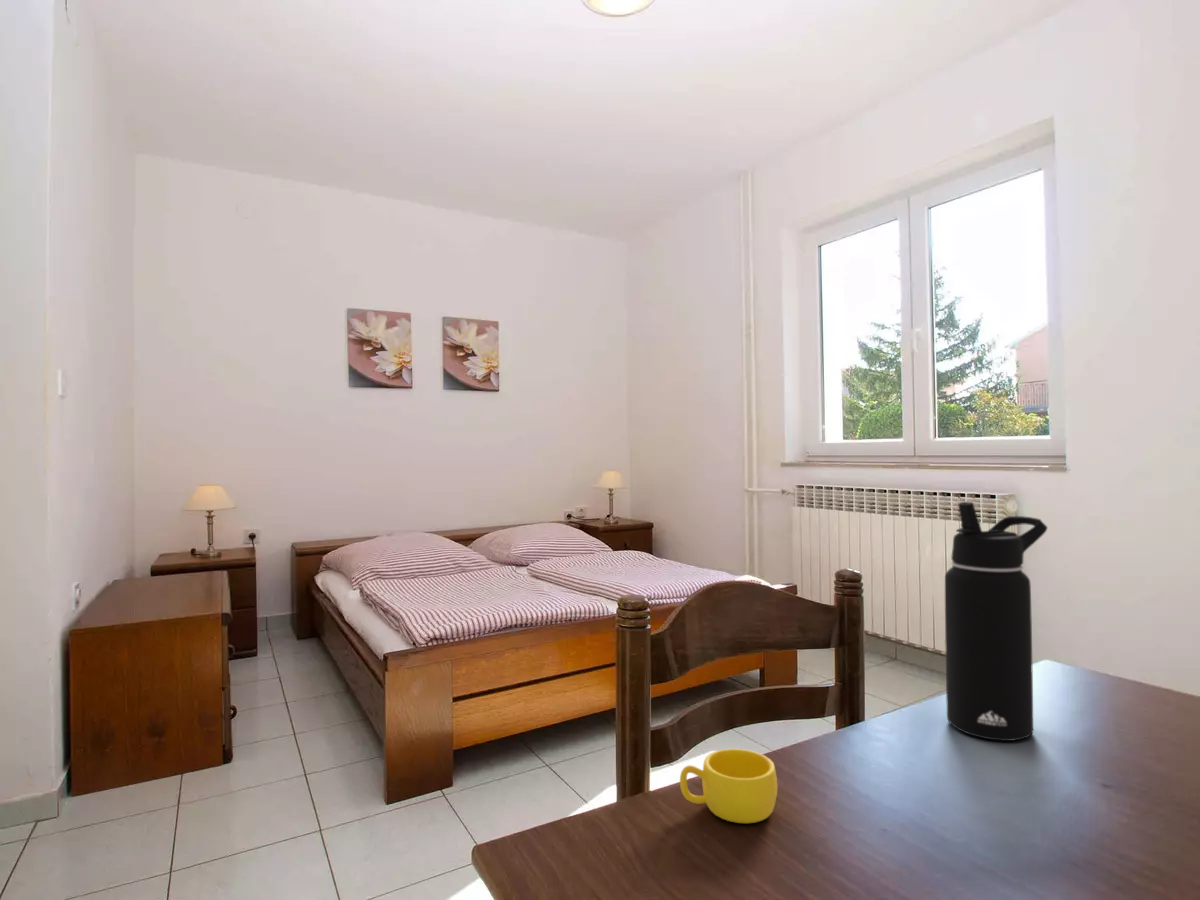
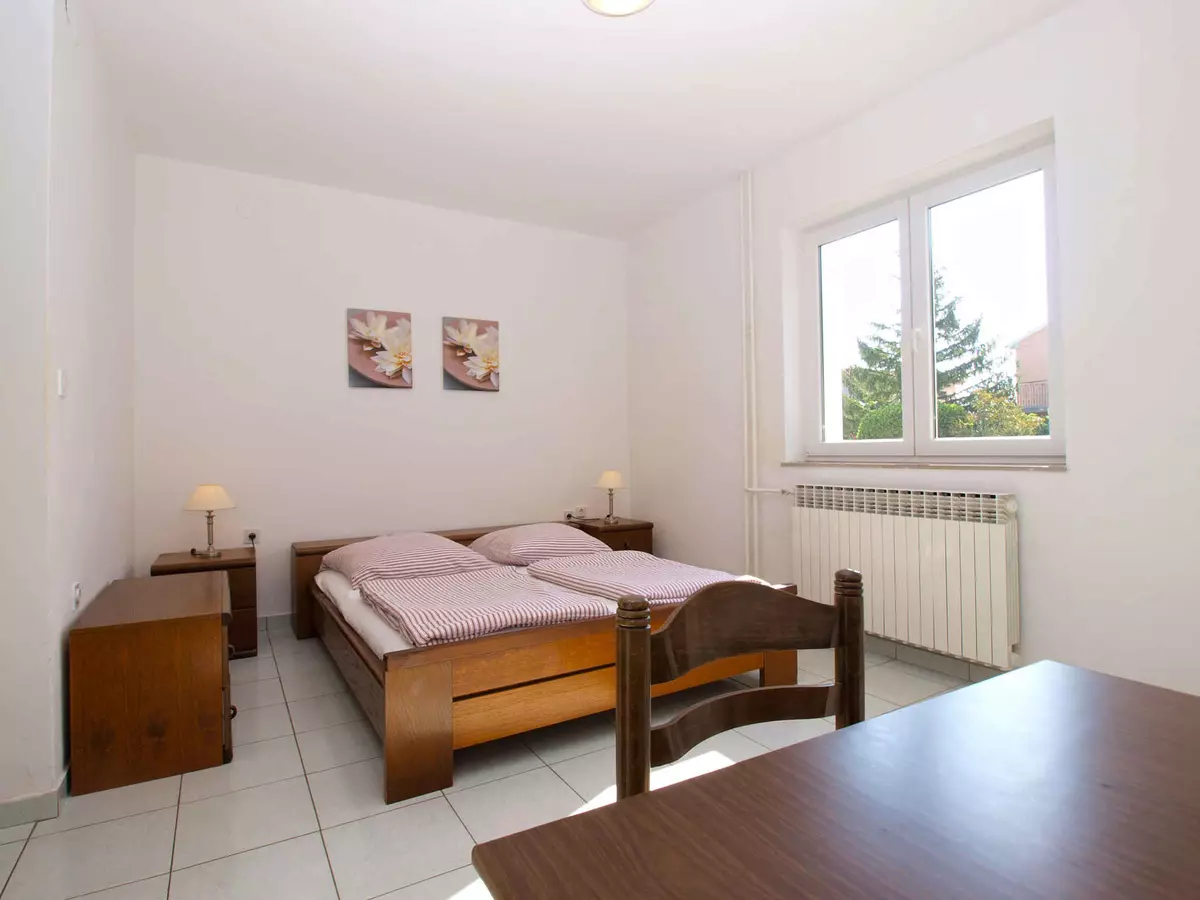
- cup [679,748,779,824]
- water bottle [944,501,1048,742]
